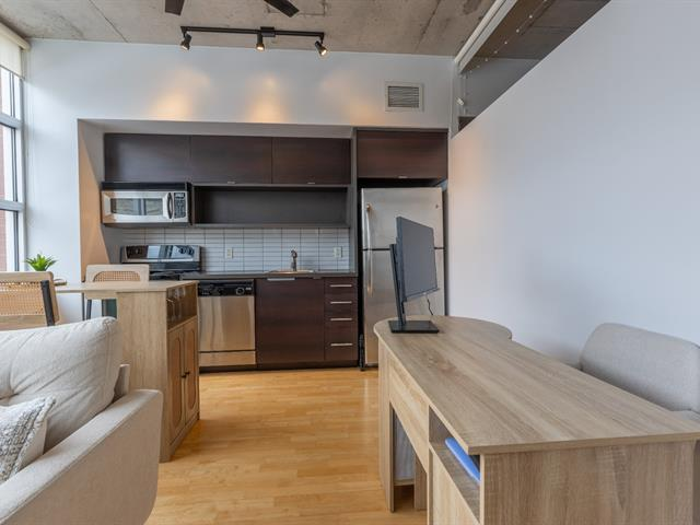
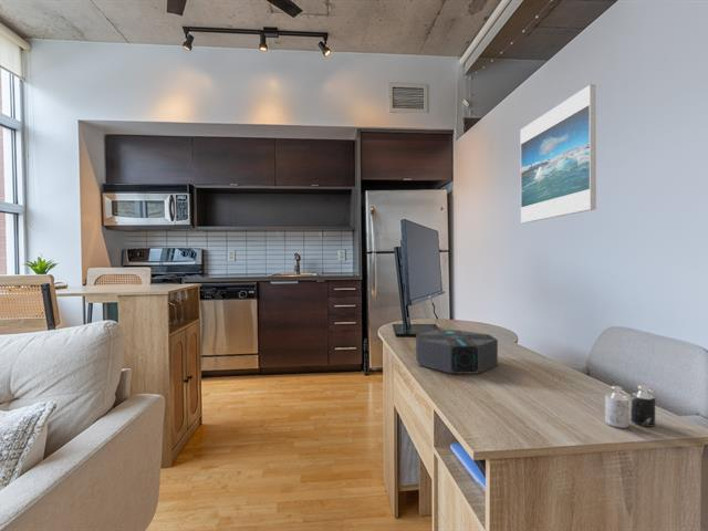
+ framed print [520,84,597,223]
+ speaker [415,329,499,375]
+ candle [604,384,656,429]
